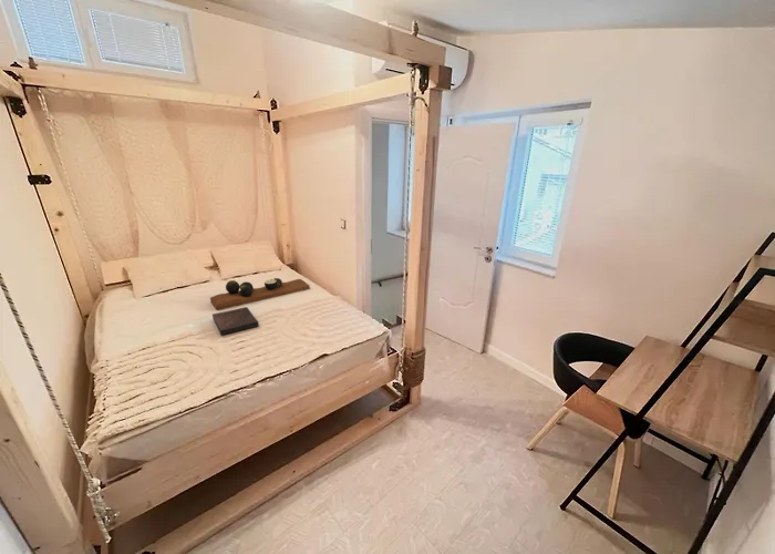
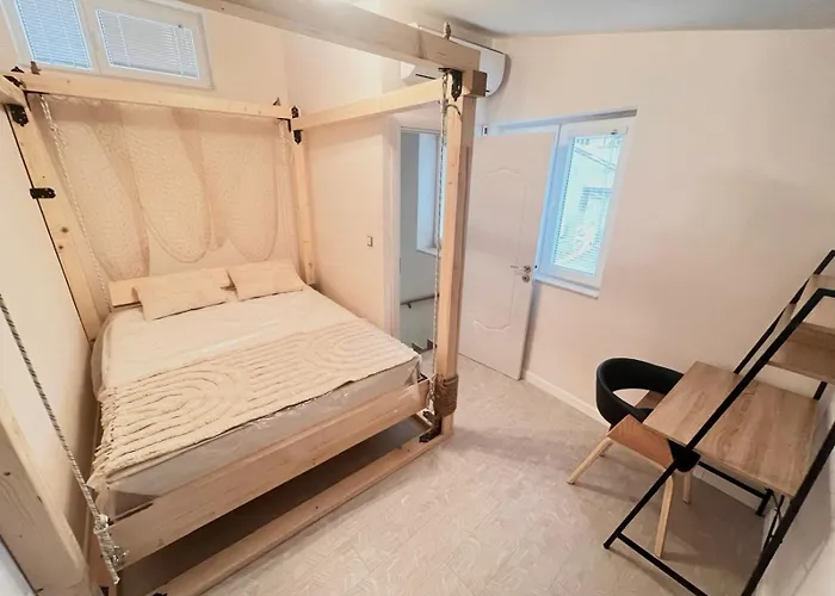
- book [211,306,260,337]
- decorative tray [209,277,311,311]
